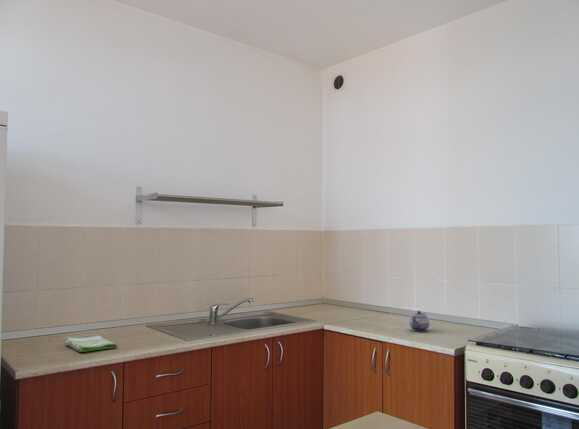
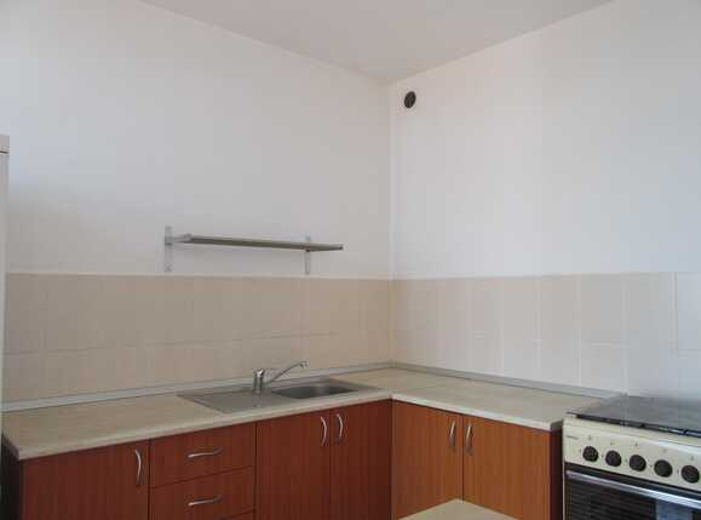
- dish towel [63,334,118,353]
- teapot [409,310,430,332]
